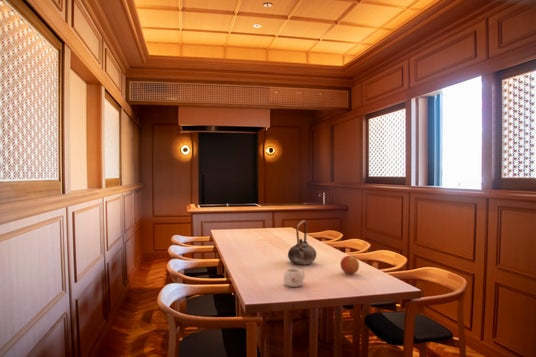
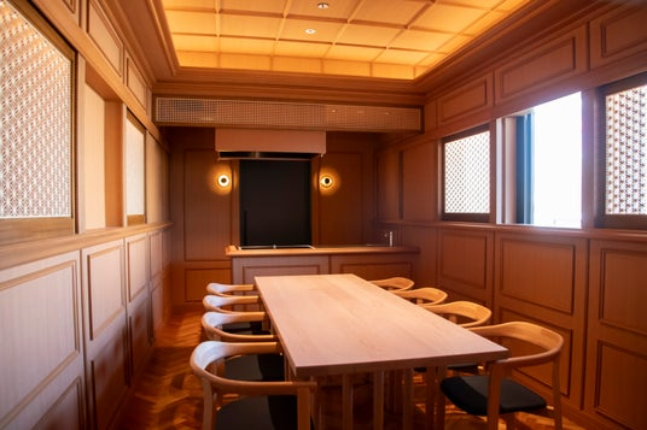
- apple [339,255,360,275]
- mug [283,267,306,288]
- teapot [287,219,317,266]
